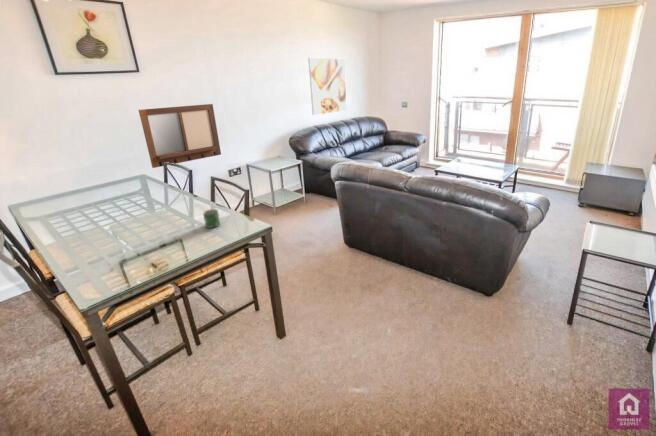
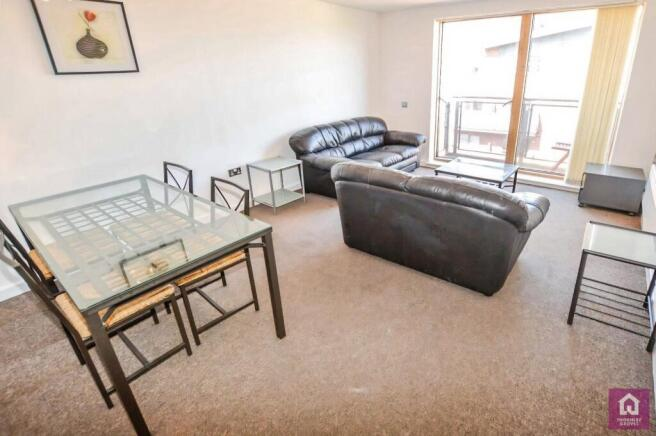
- mug [202,208,222,229]
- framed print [307,57,348,116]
- writing board [138,103,222,169]
